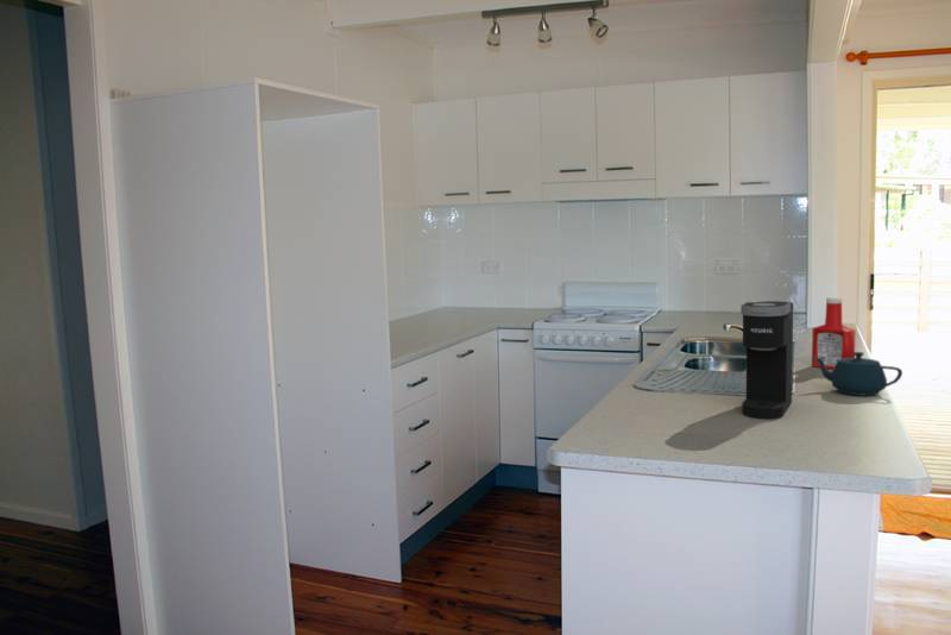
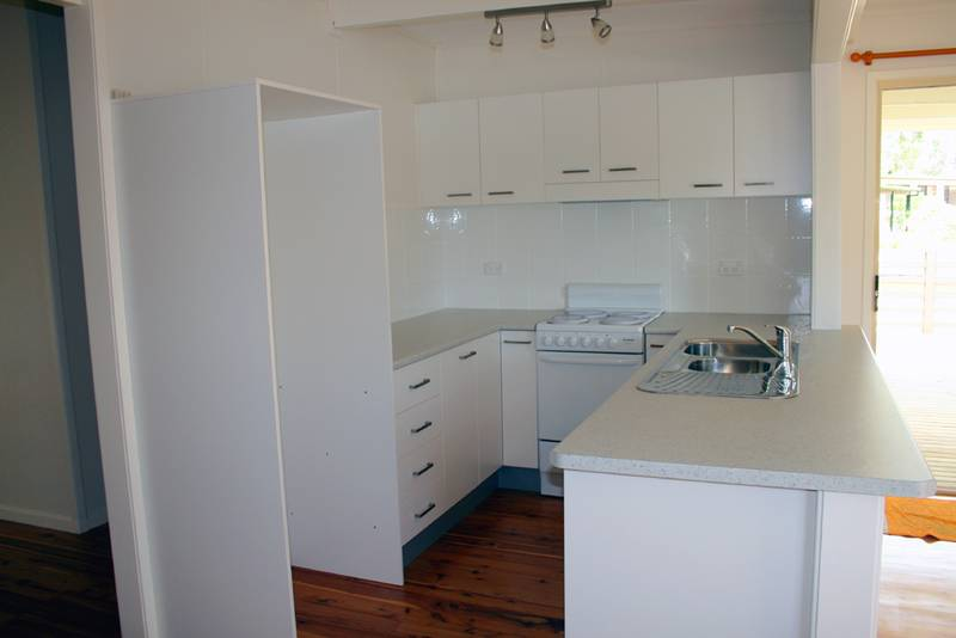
- teapot [813,351,903,396]
- soap bottle [811,296,856,370]
- coffee maker [739,300,794,420]
